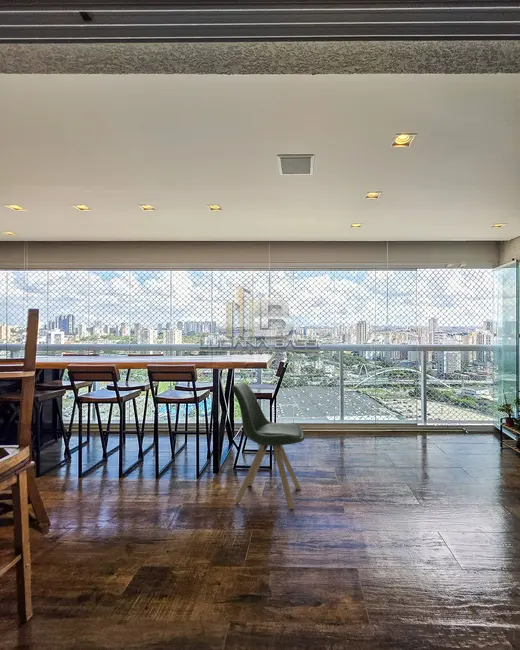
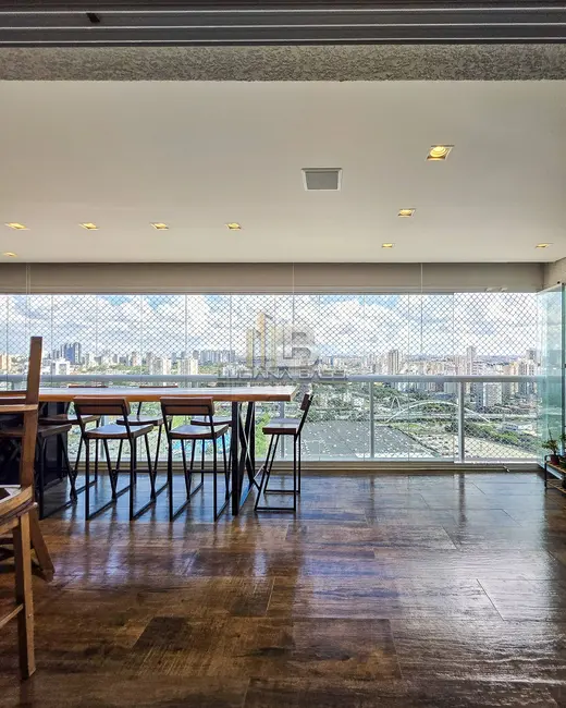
- chair [231,381,305,510]
